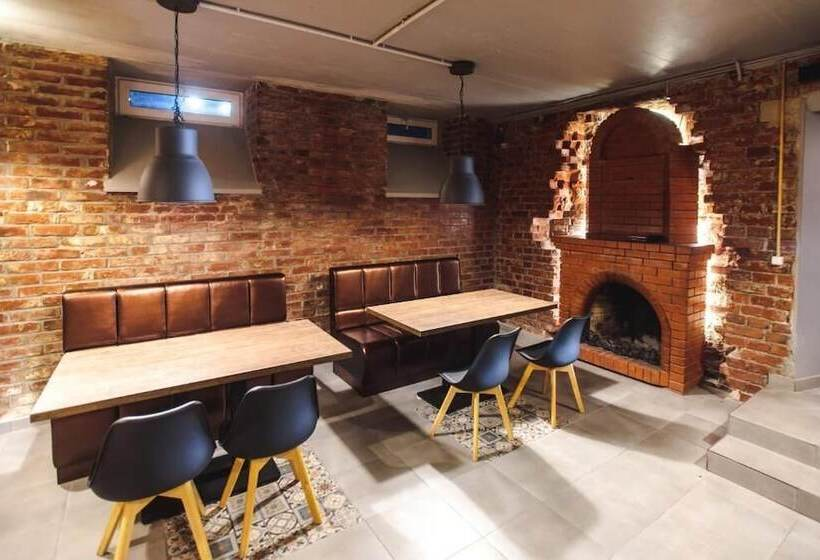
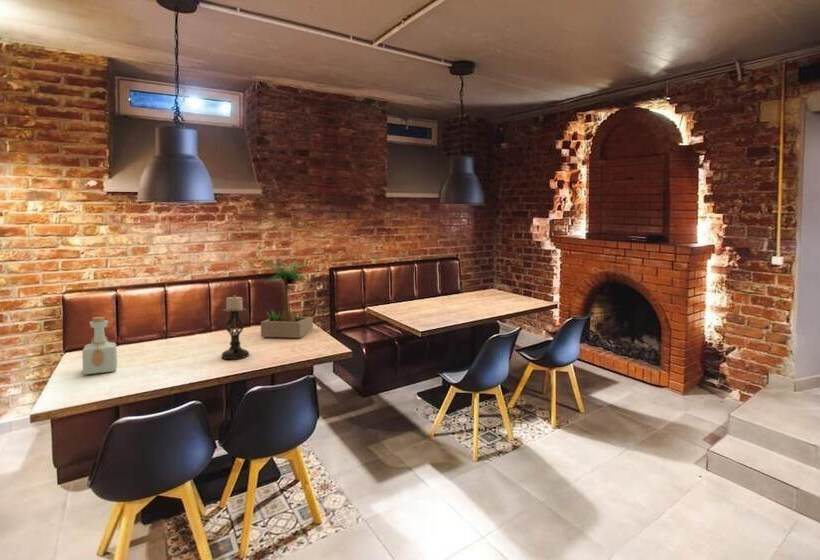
+ bottle [81,316,118,375]
+ potted plant [260,259,314,339]
+ candle holder [220,294,250,360]
